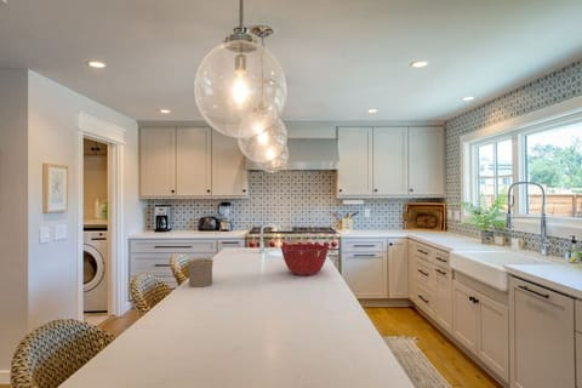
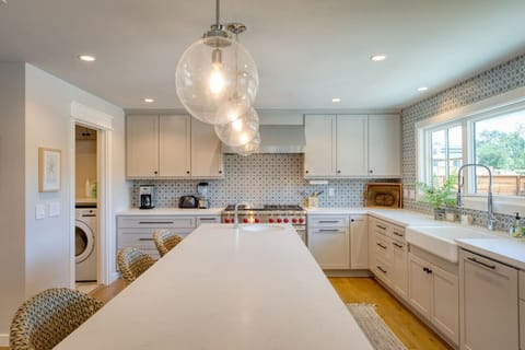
- mixing bowl [280,242,331,276]
- cup [187,257,215,289]
